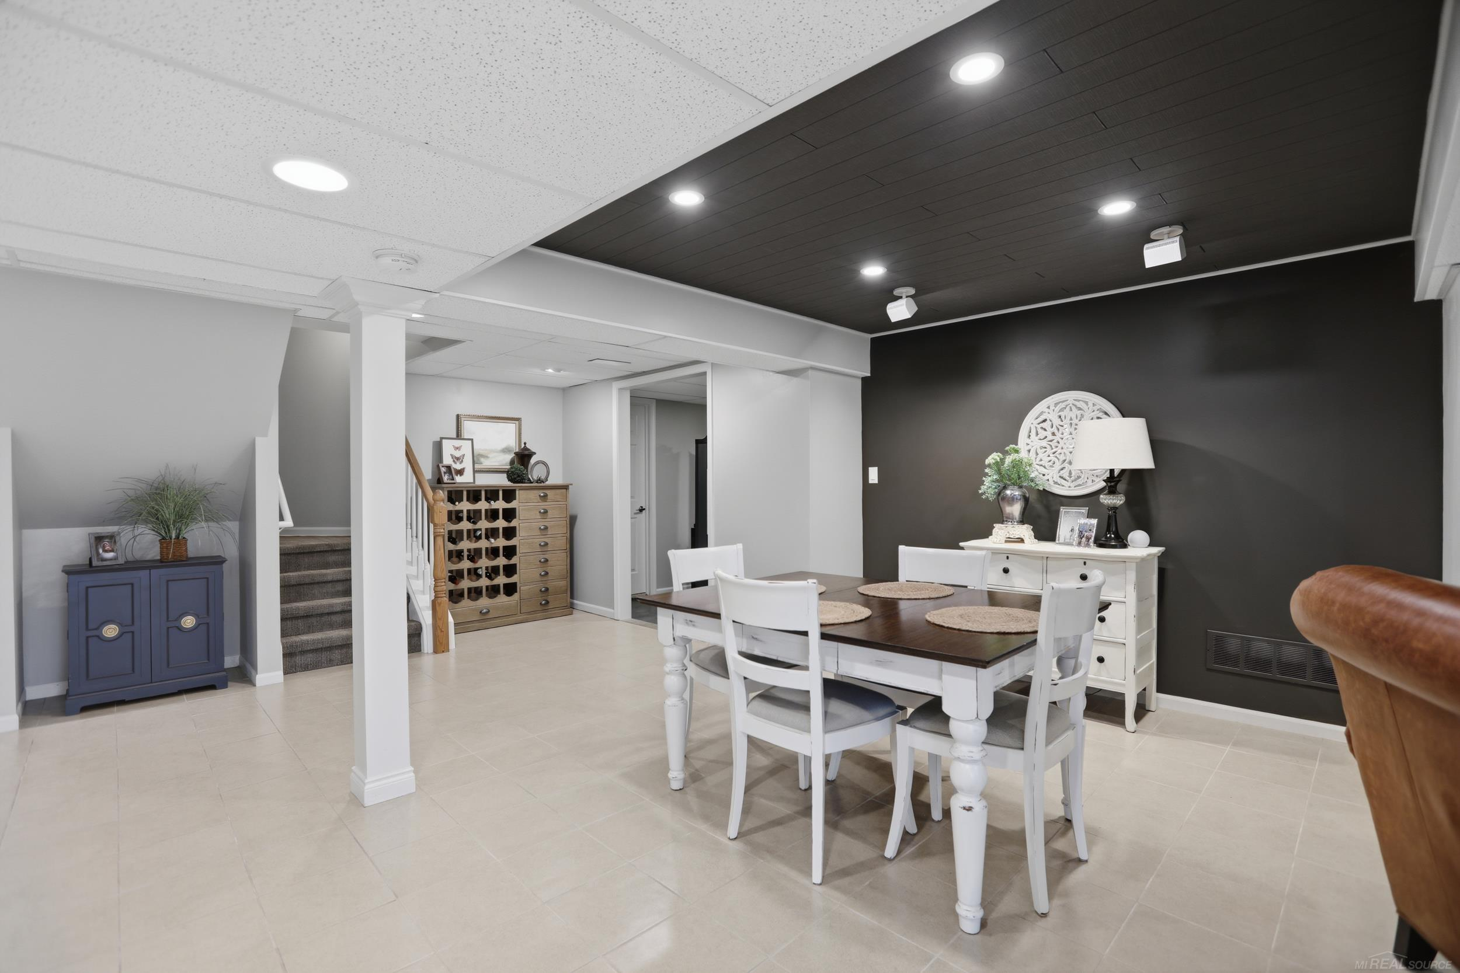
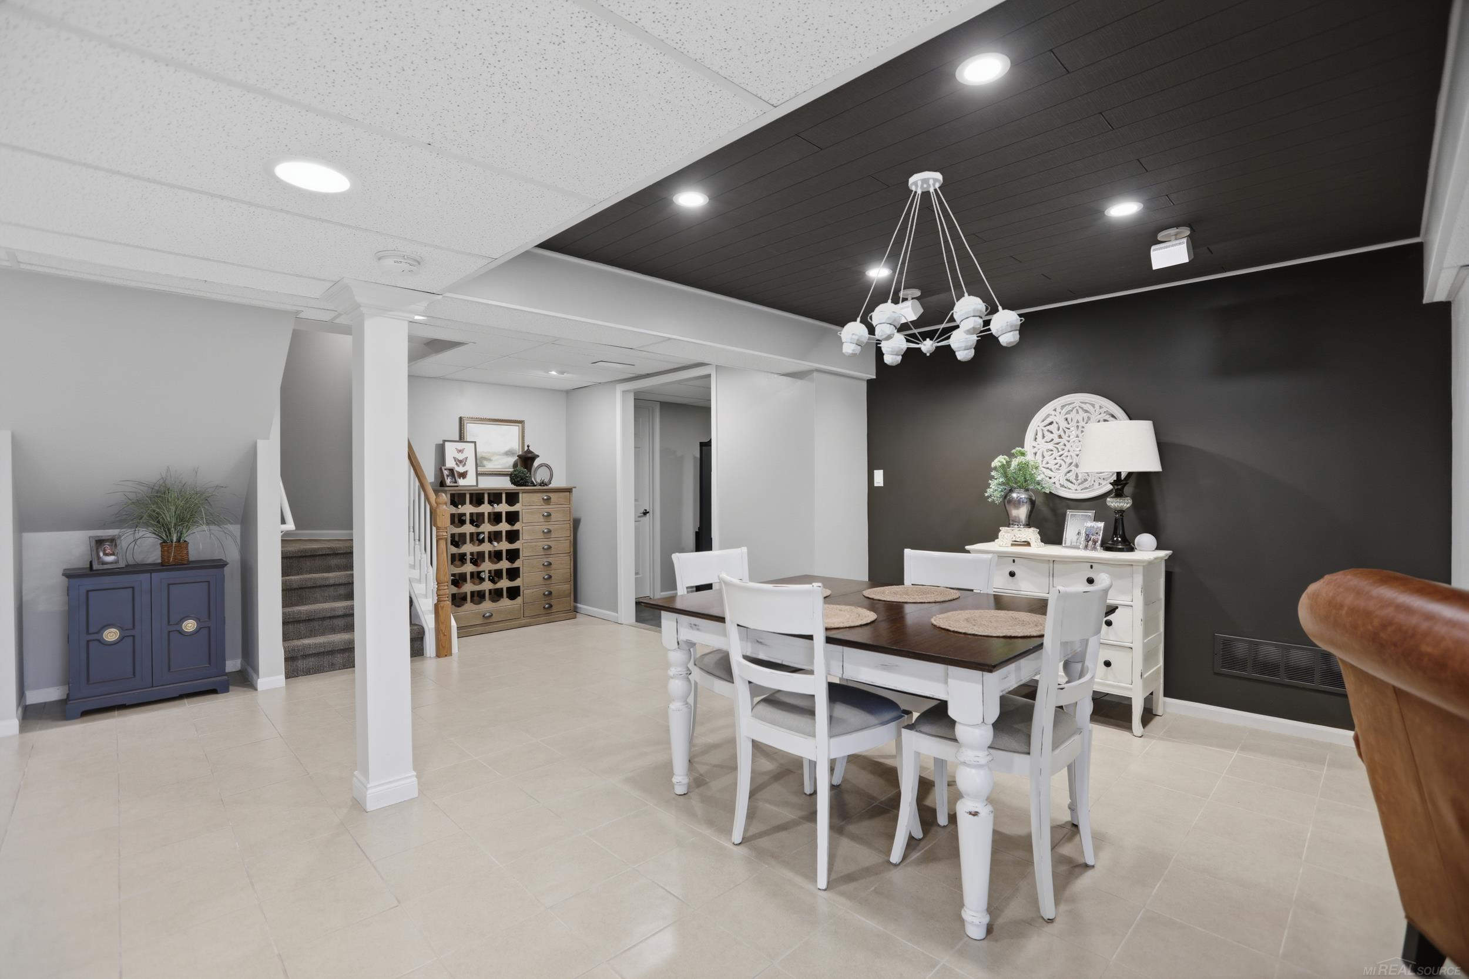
+ chandelier [837,170,1025,366]
